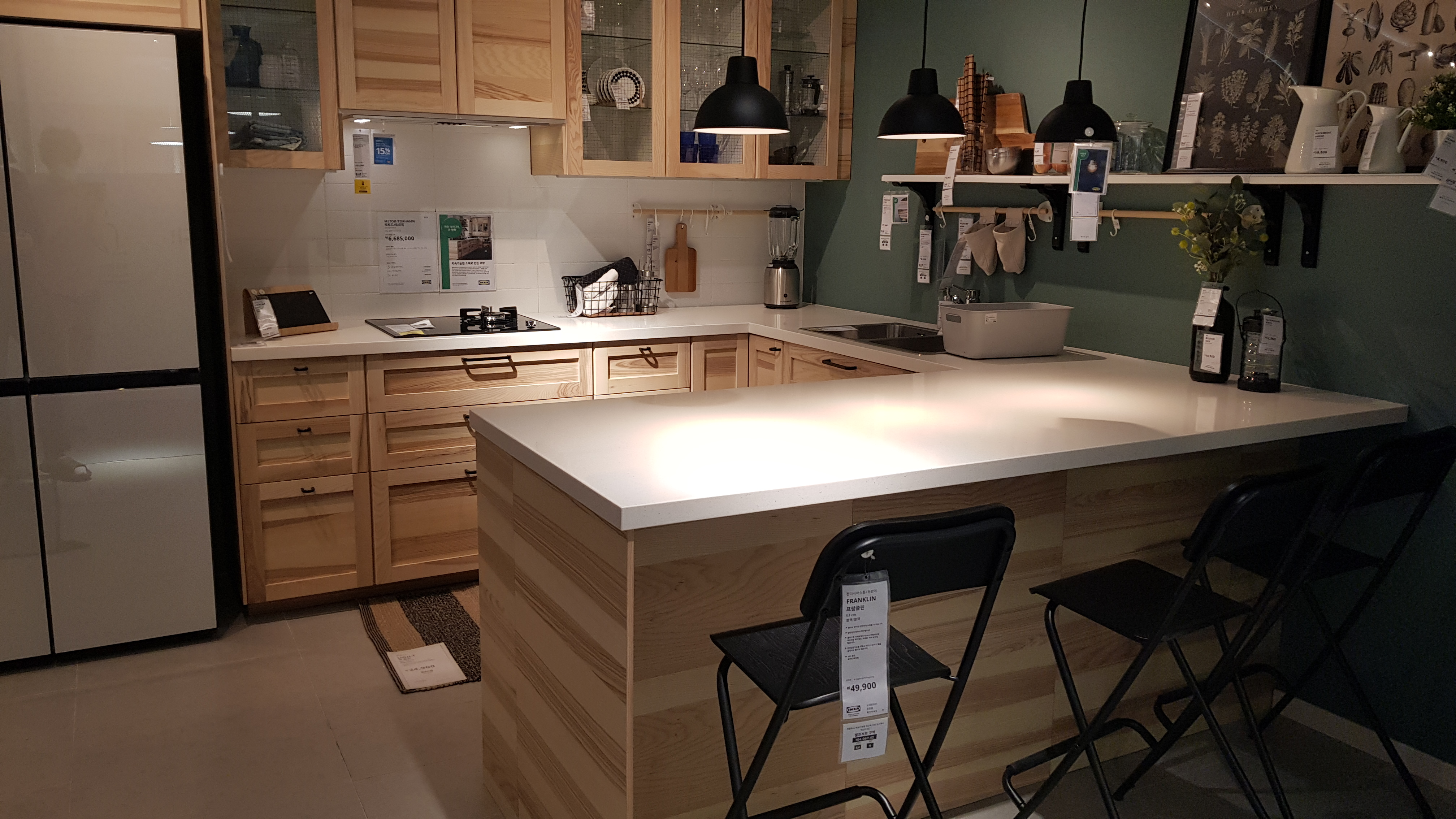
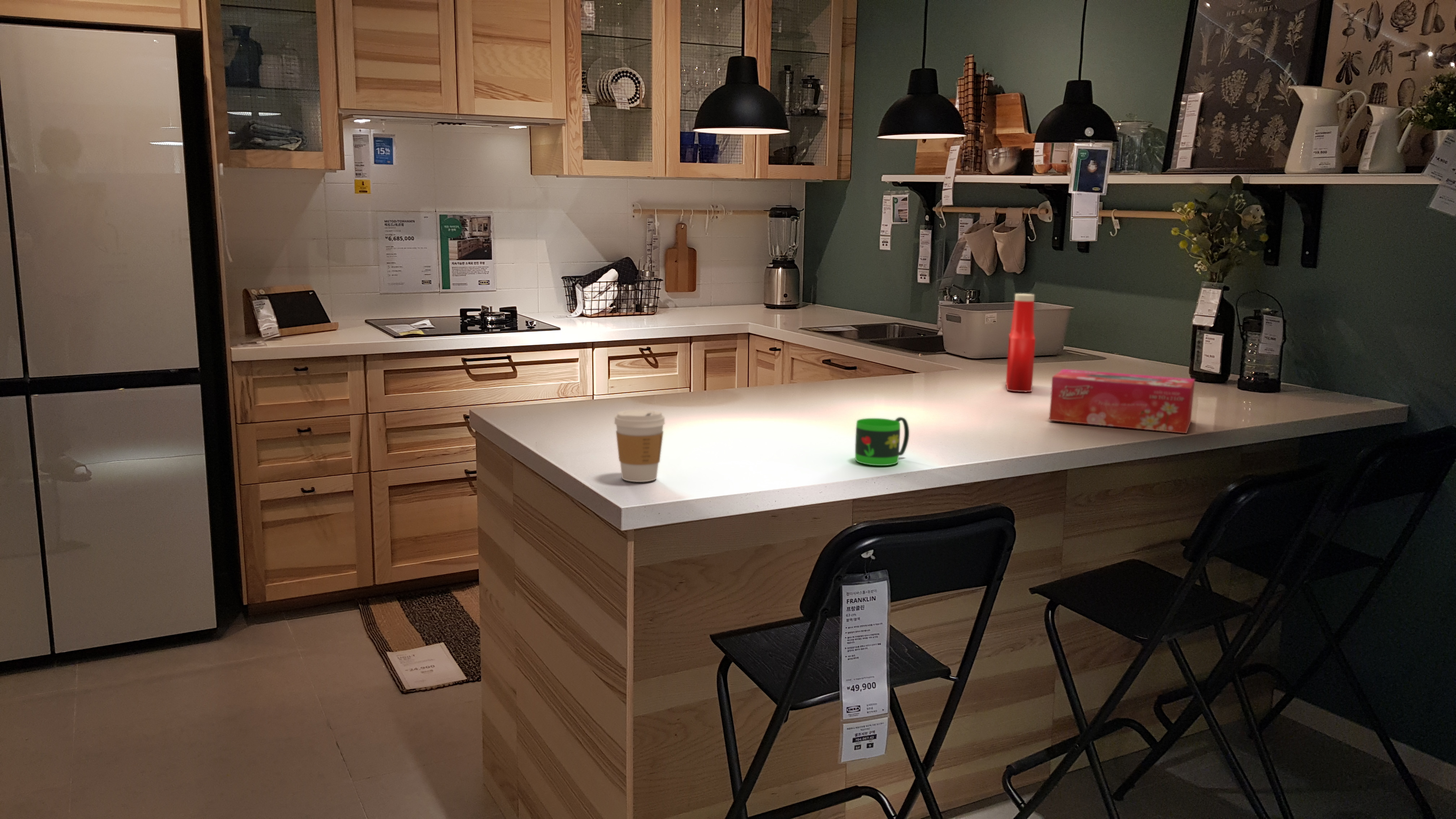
+ coffee cup [614,409,666,482]
+ tissue box [1049,369,1195,434]
+ soap bottle [1006,293,1036,393]
+ mug [855,417,910,466]
